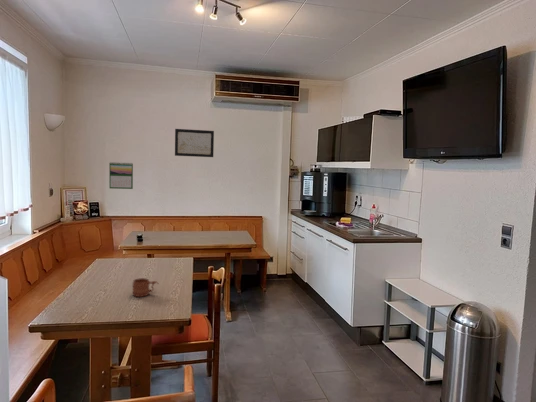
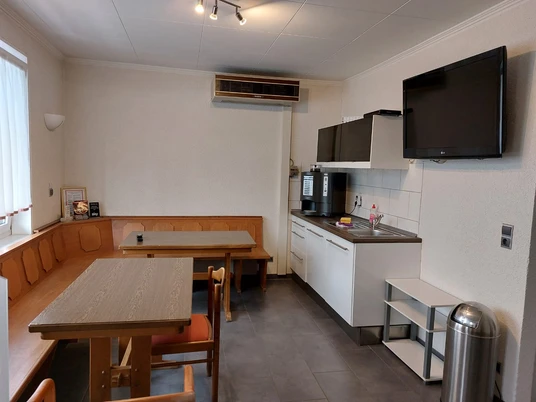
- mug [132,277,159,298]
- wall art [174,128,215,158]
- calendar [108,161,134,190]
